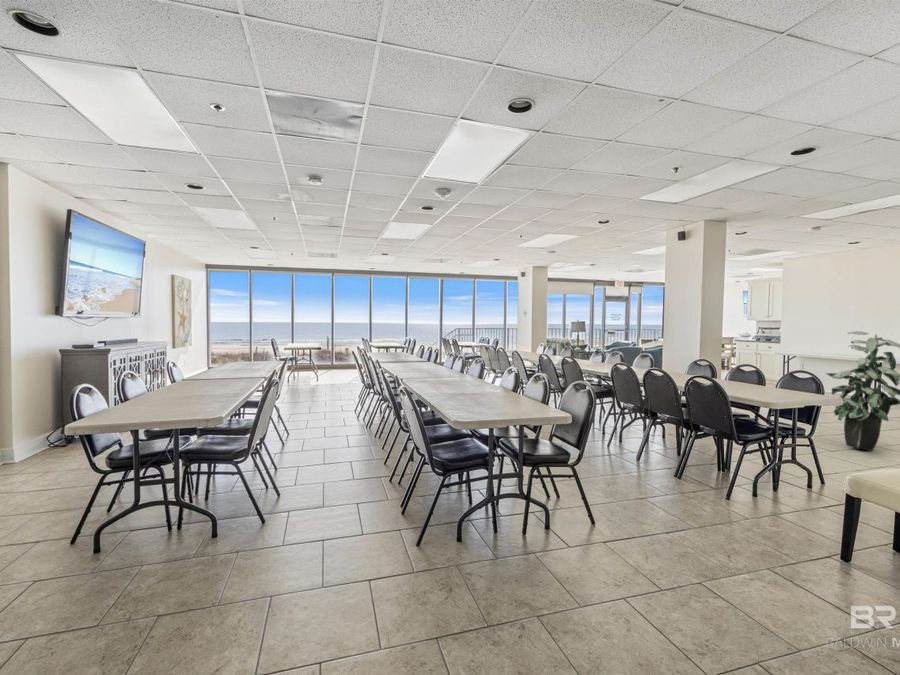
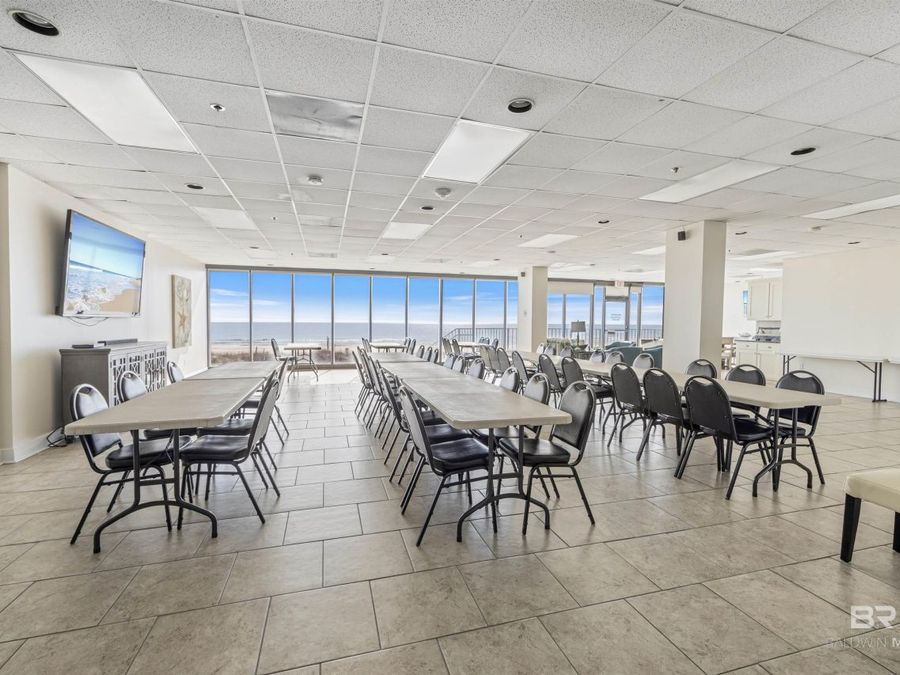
- indoor plant [825,330,900,452]
